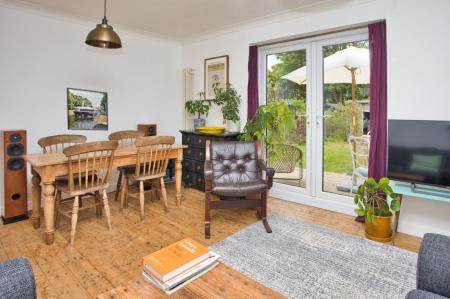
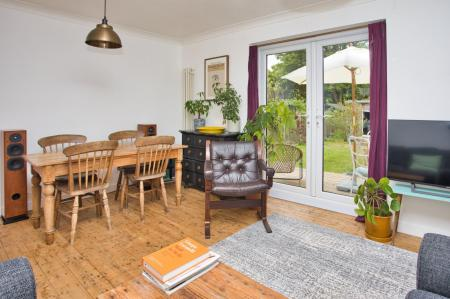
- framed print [66,87,109,132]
